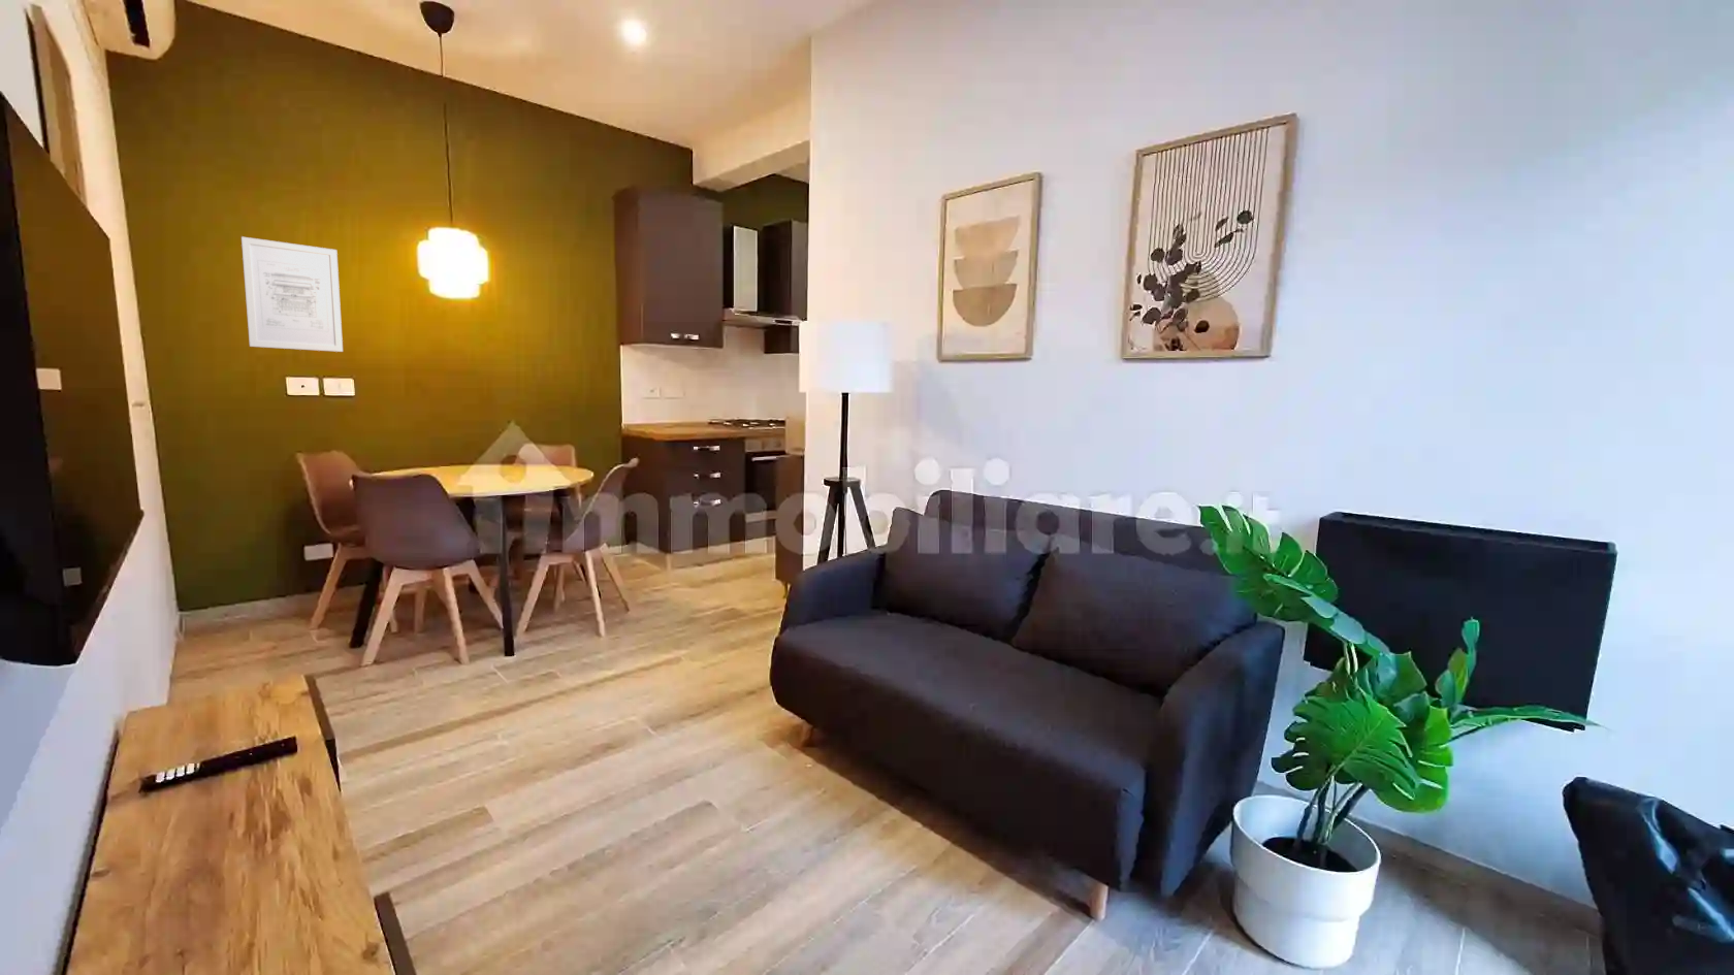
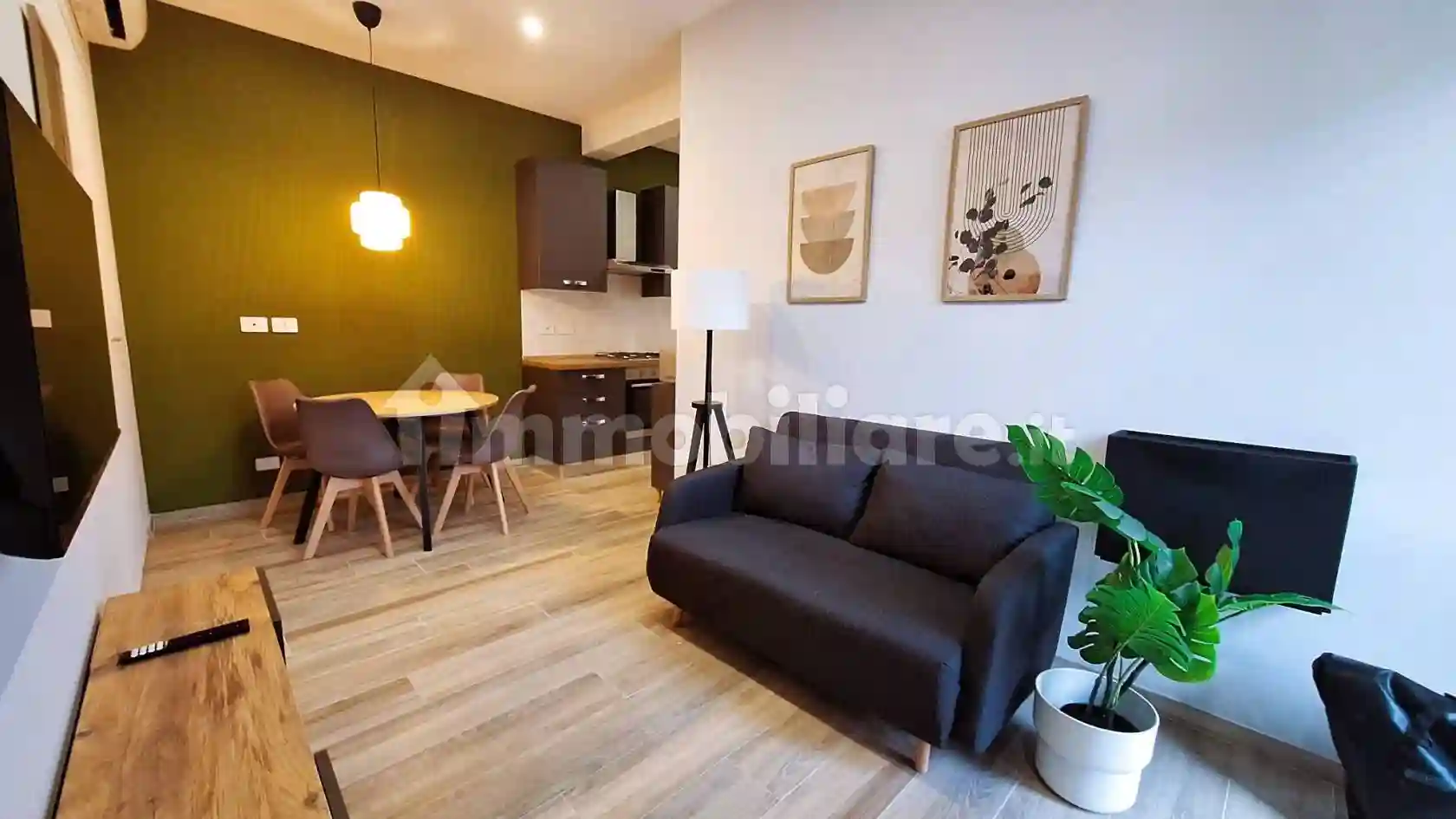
- wall art [241,236,344,352]
